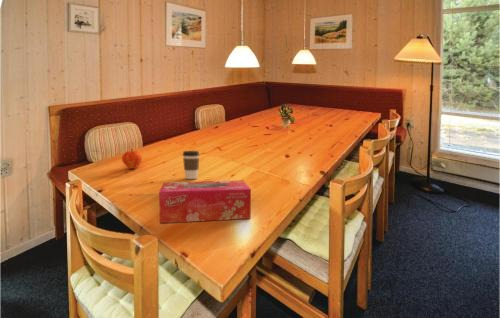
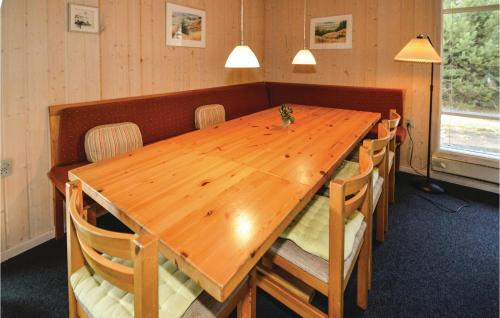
- fruit [121,147,143,170]
- tissue box [158,179,252,224]
- coffee cup [182,150,201,180]
